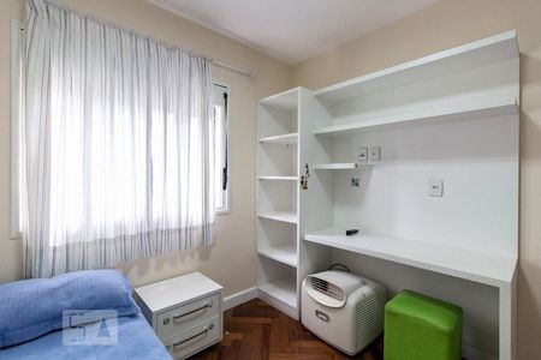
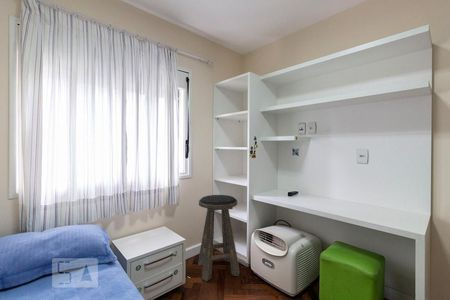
+ stool [197,194,240,282]
